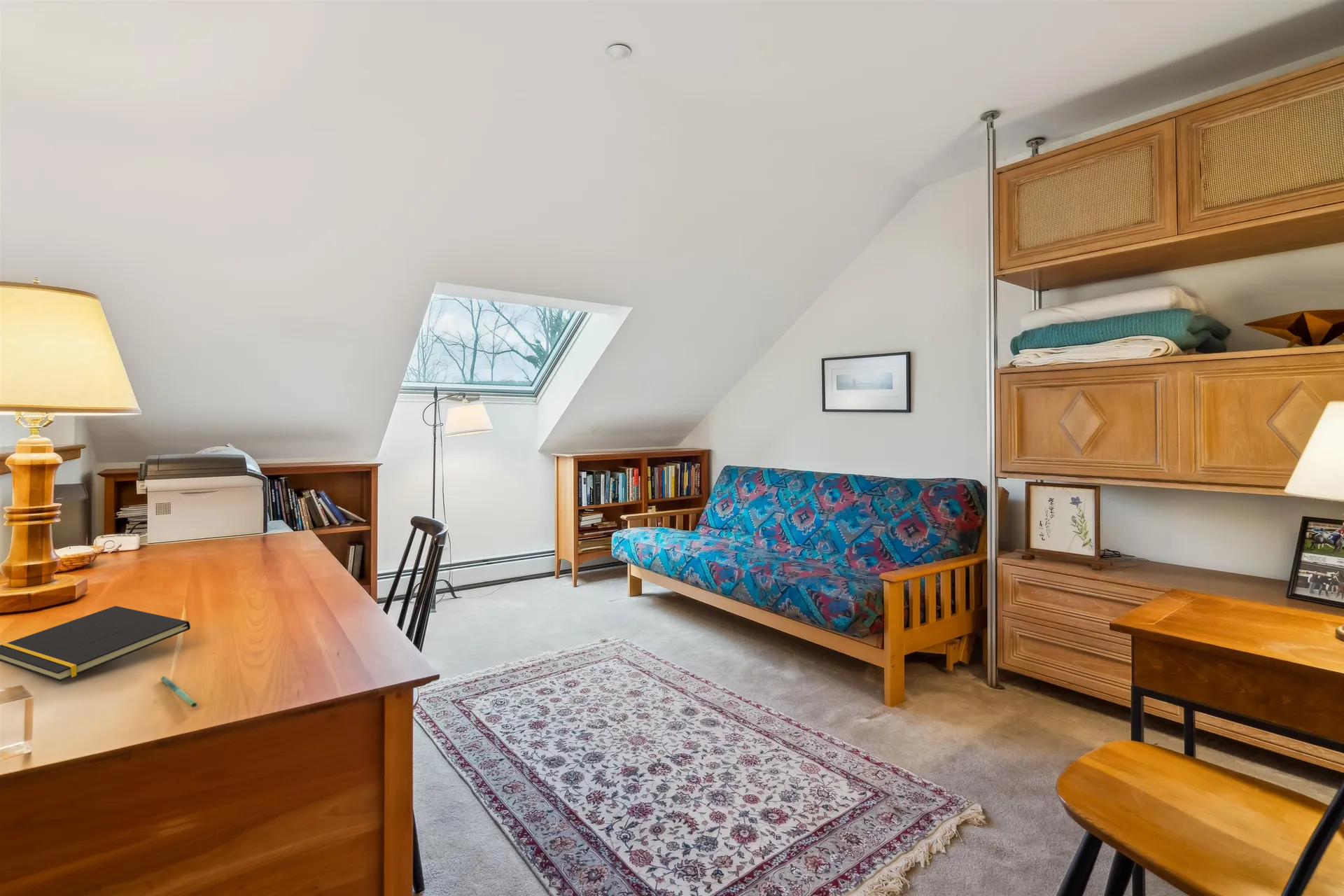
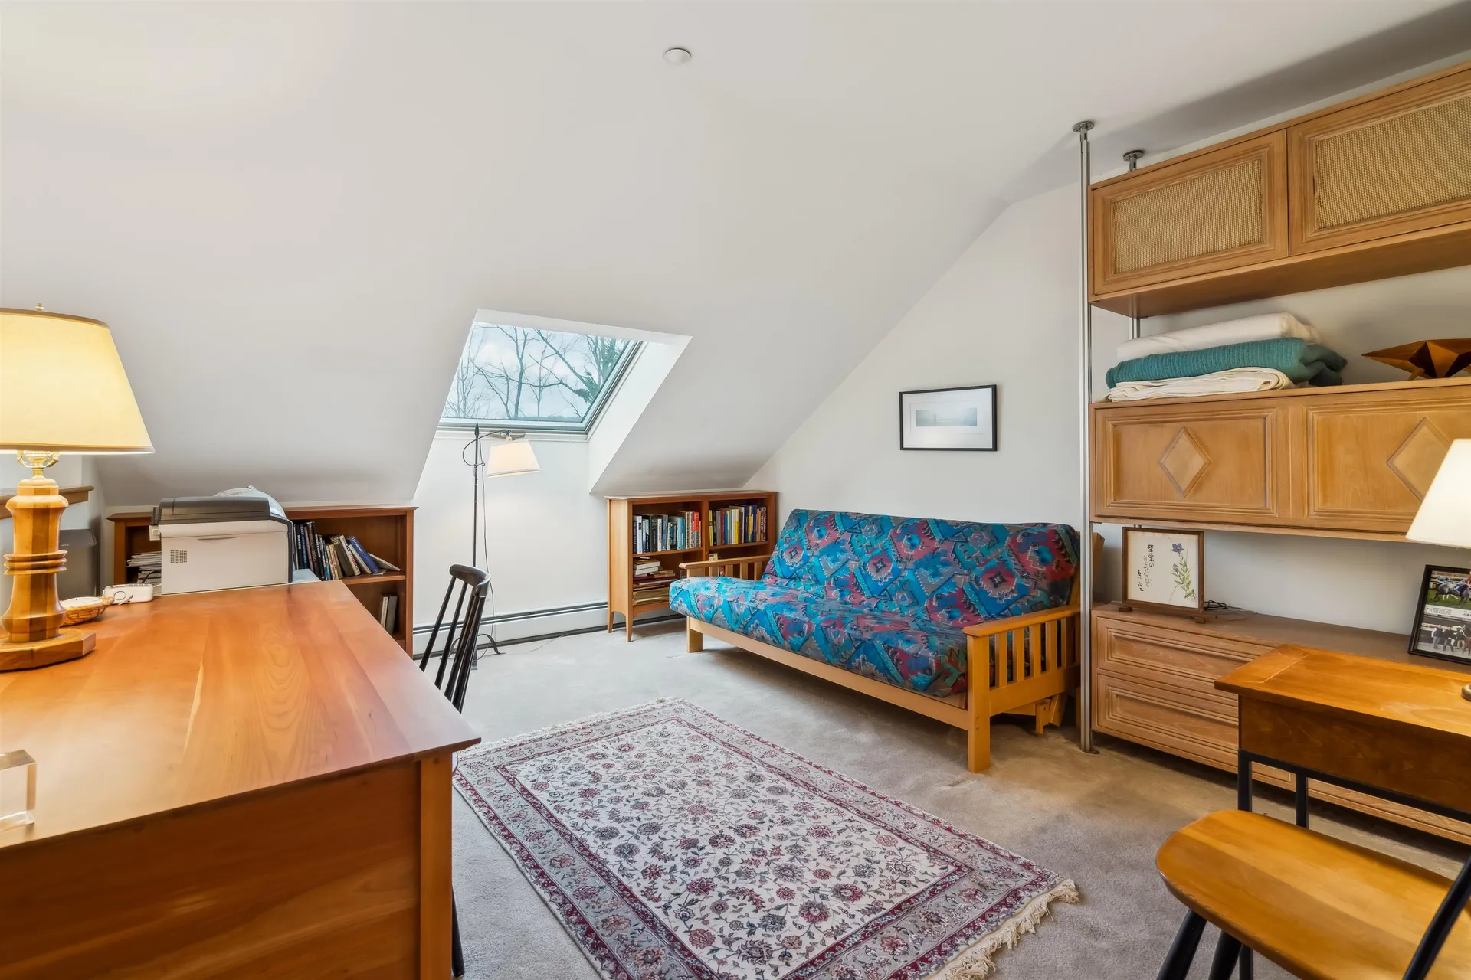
- notepad [0,605,191,682]
- pen [160,675,198,708]
